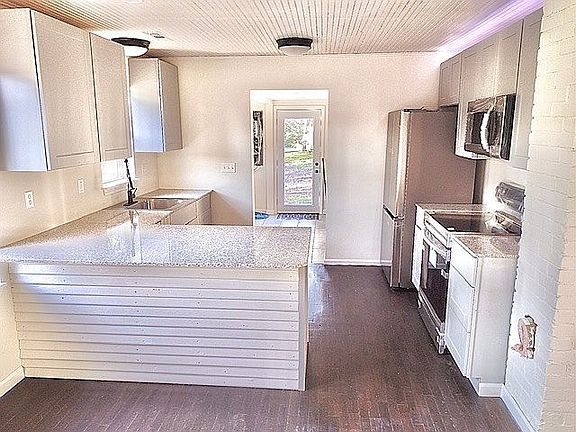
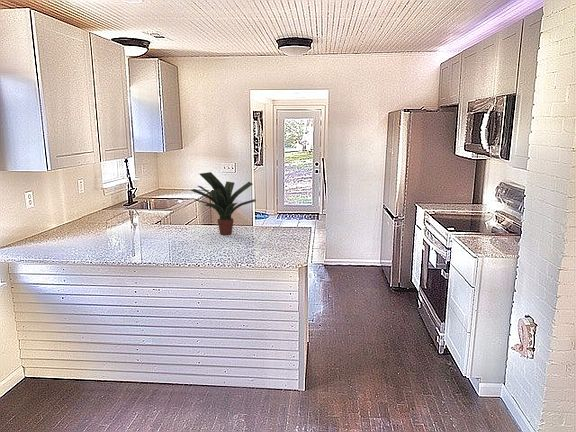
+ potted plant [190,171,257,236]
